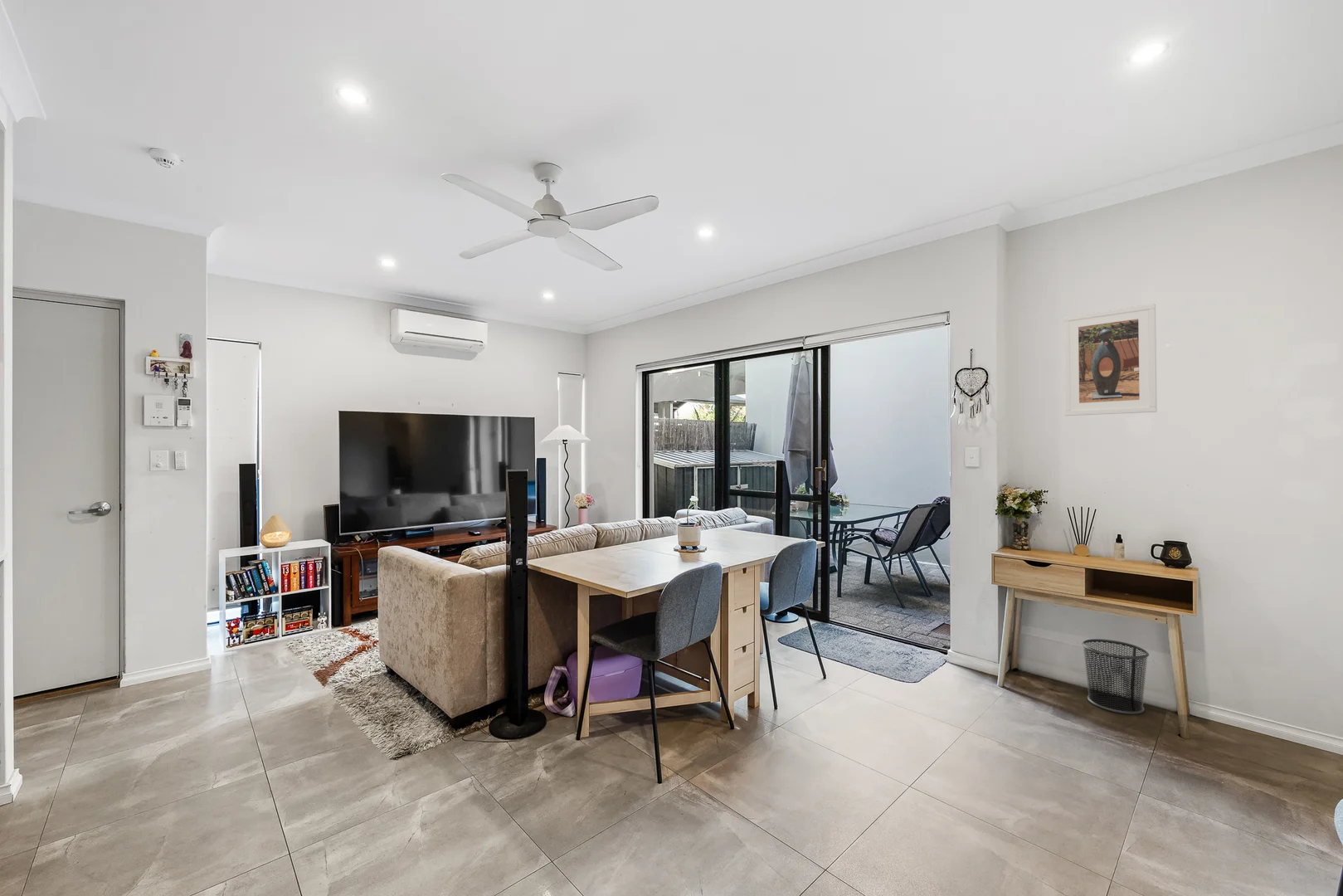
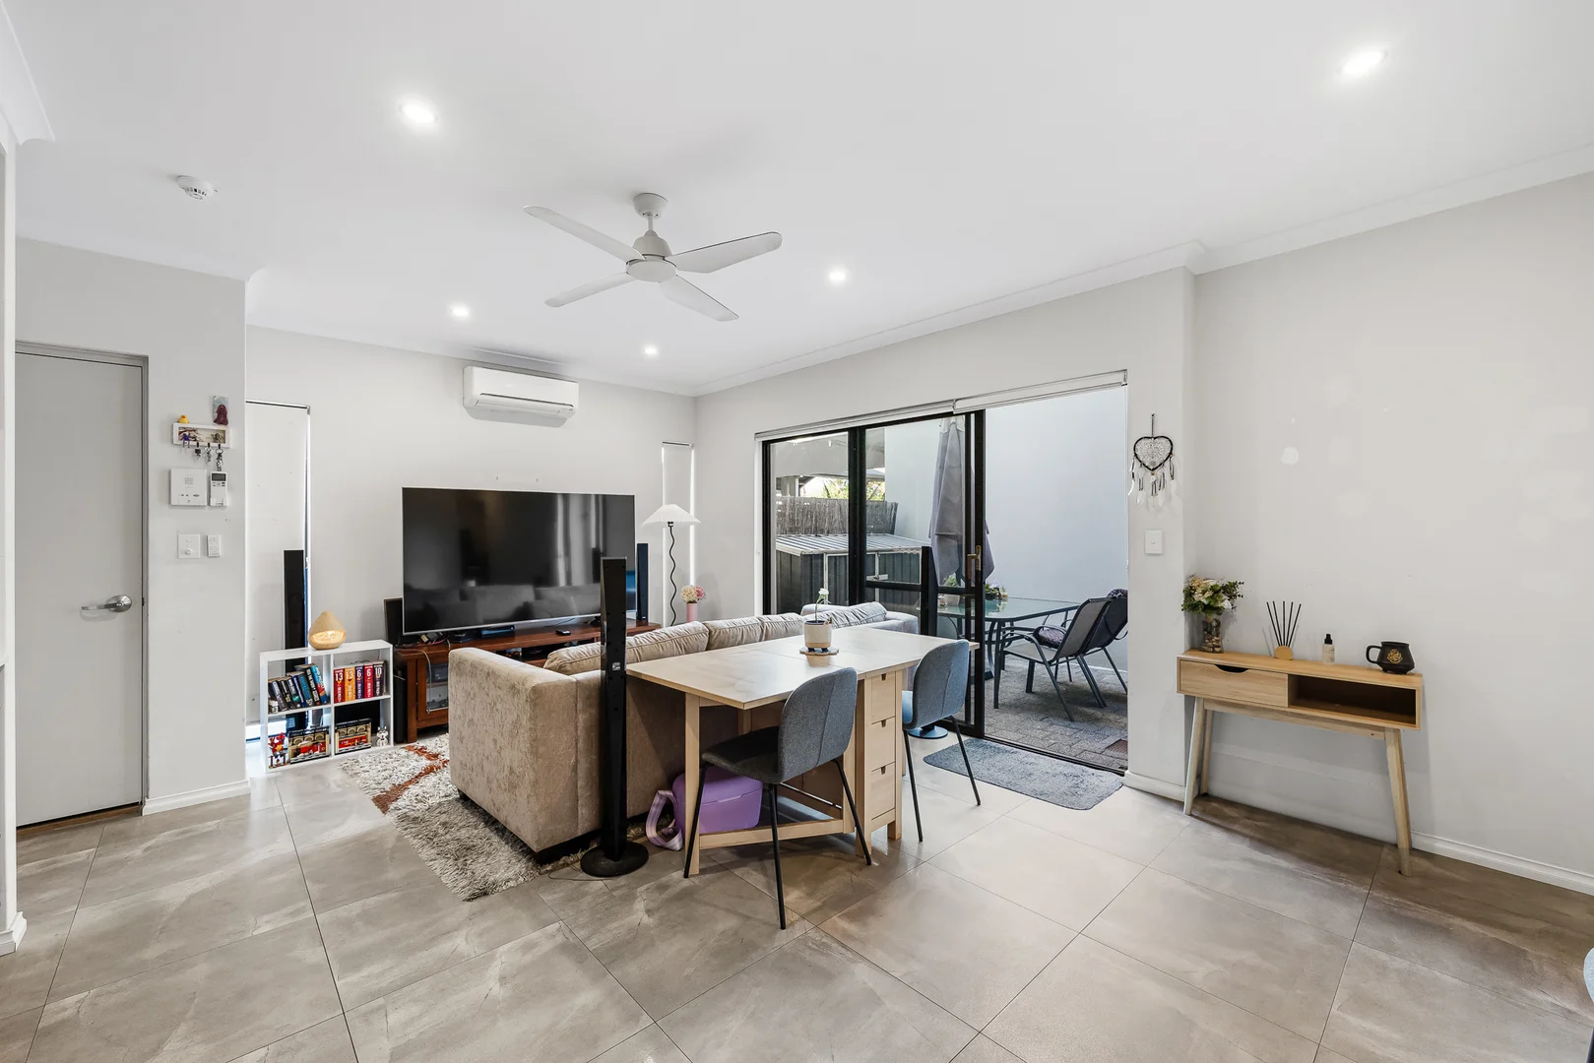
- waste bin [1081,638,1150,715]
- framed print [1063,303,1158,416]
